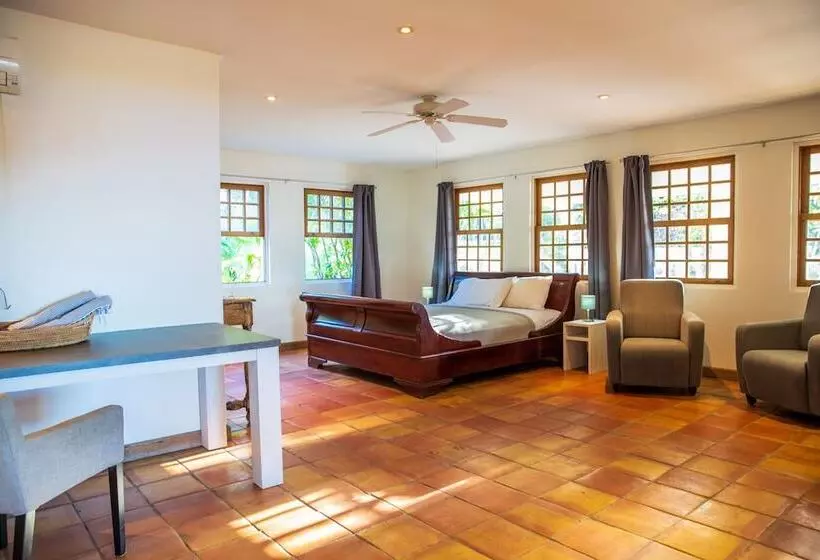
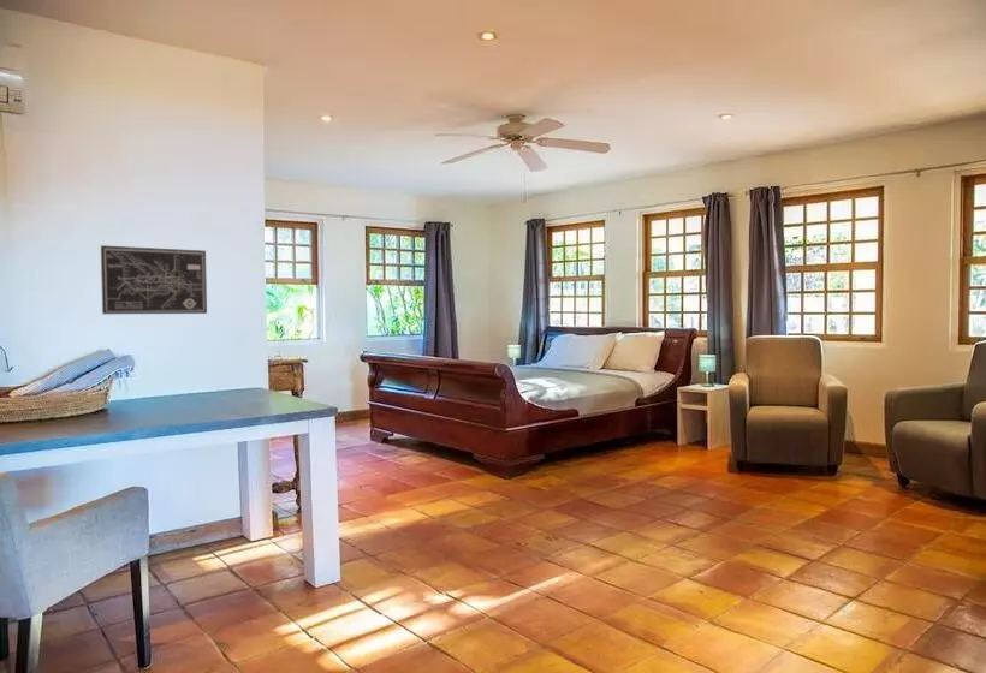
+ wall art [100,244,208,315]
